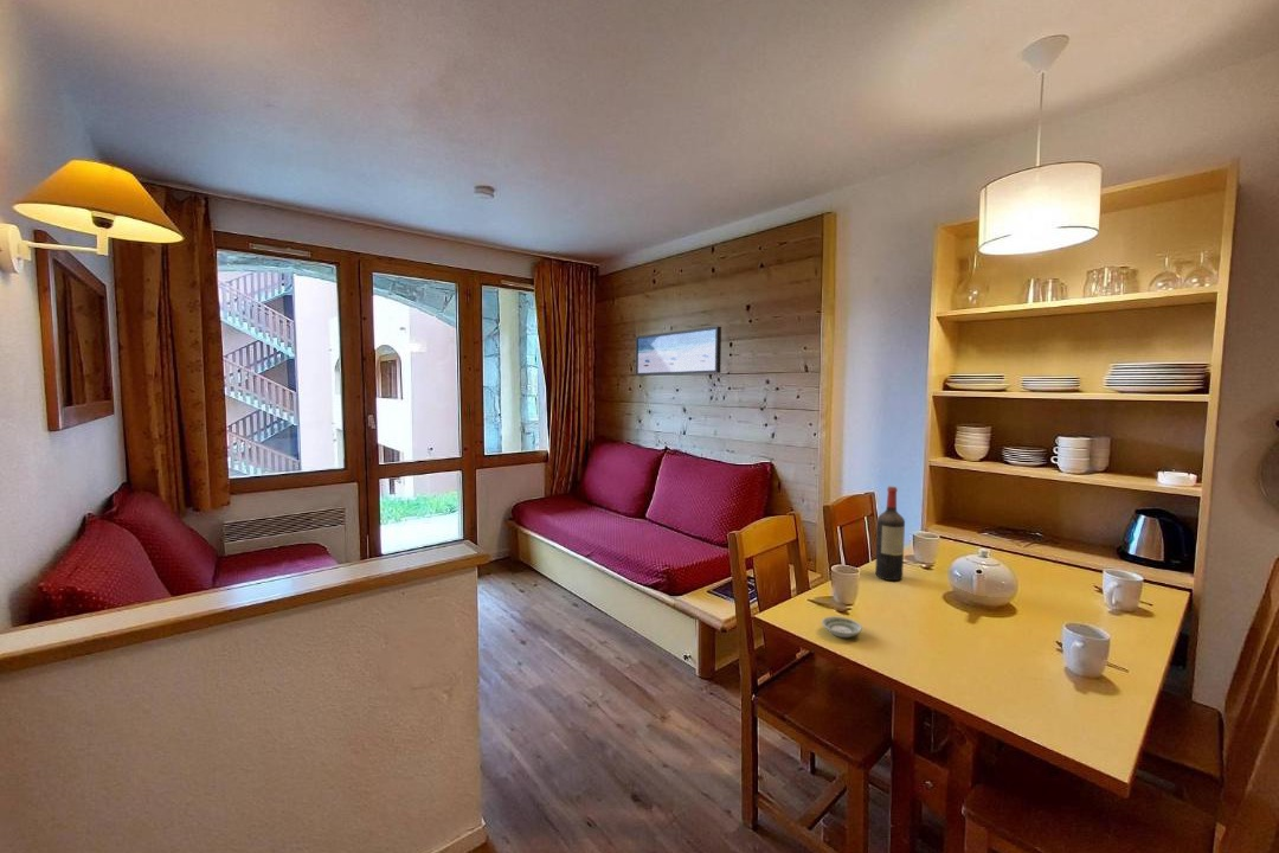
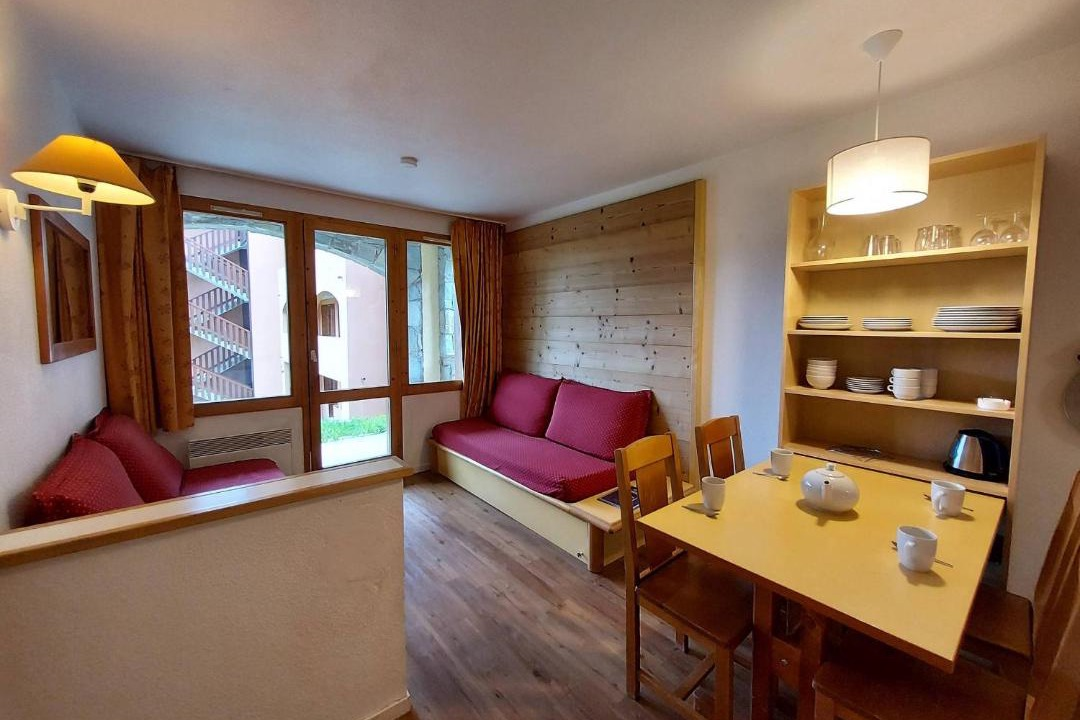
- wall art [635,326,722,377]
- saucer [821,615,863,639]
- wine bottle [874,486,906,582]
